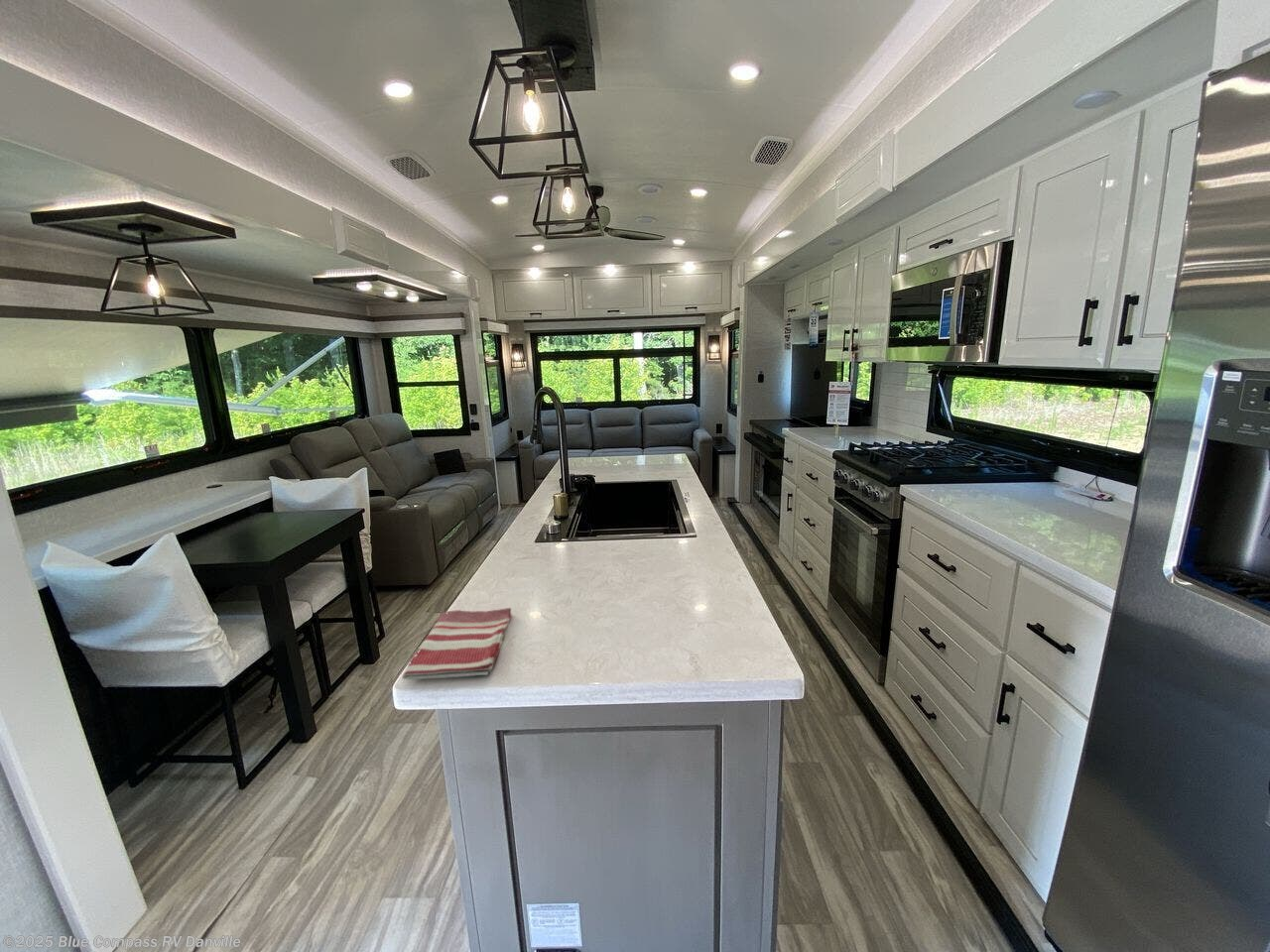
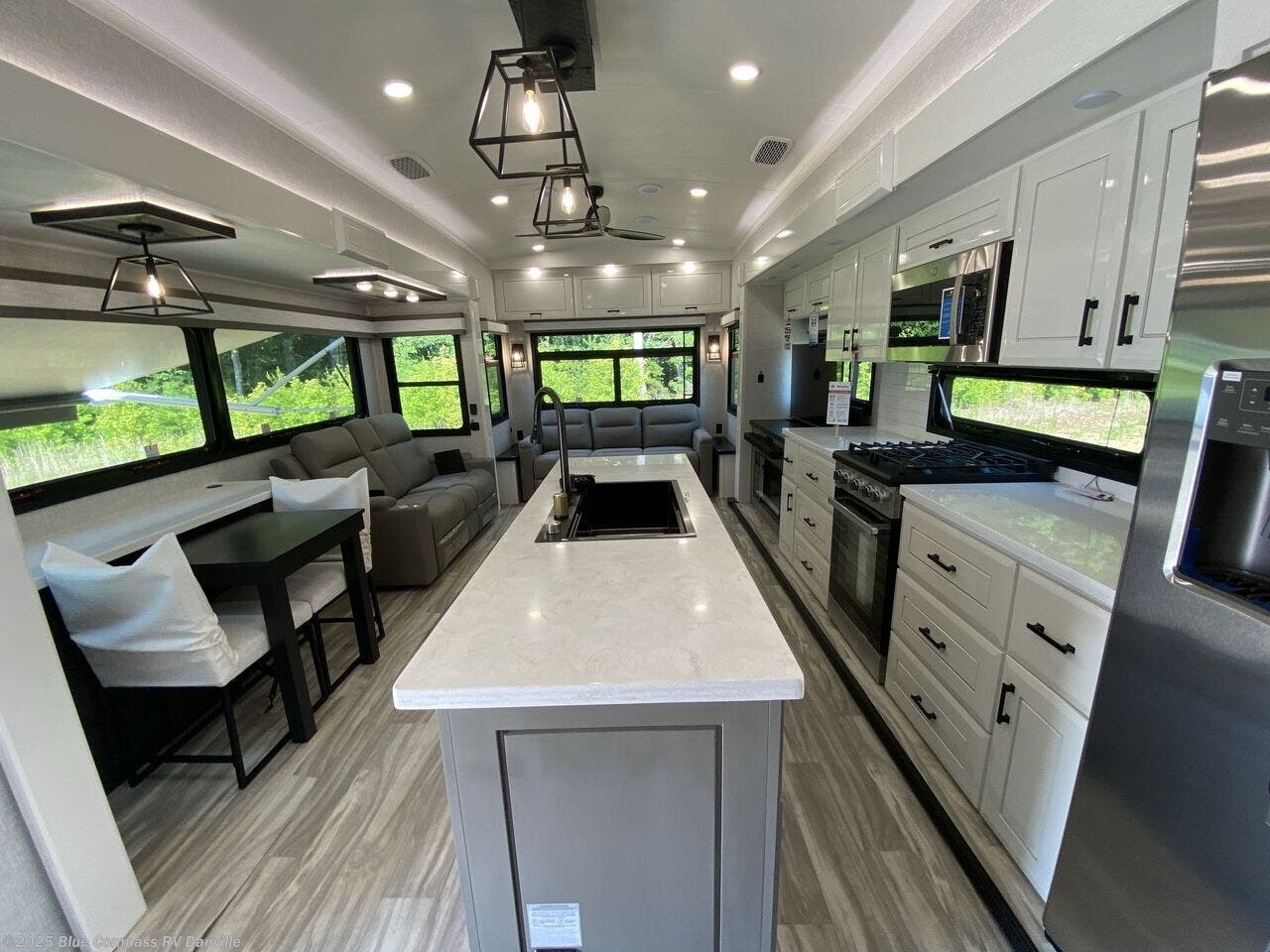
- dish towel [402,607,513,680]
